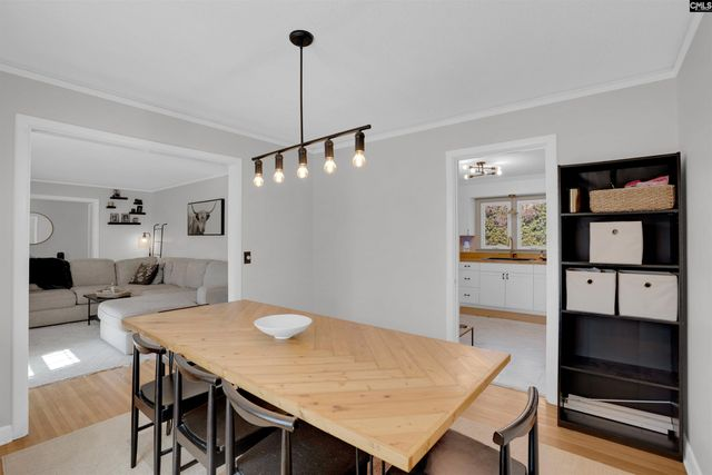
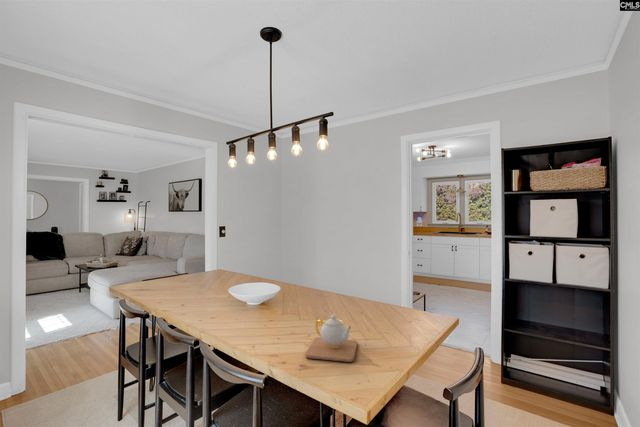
+ teapot [304,314,358,363]
